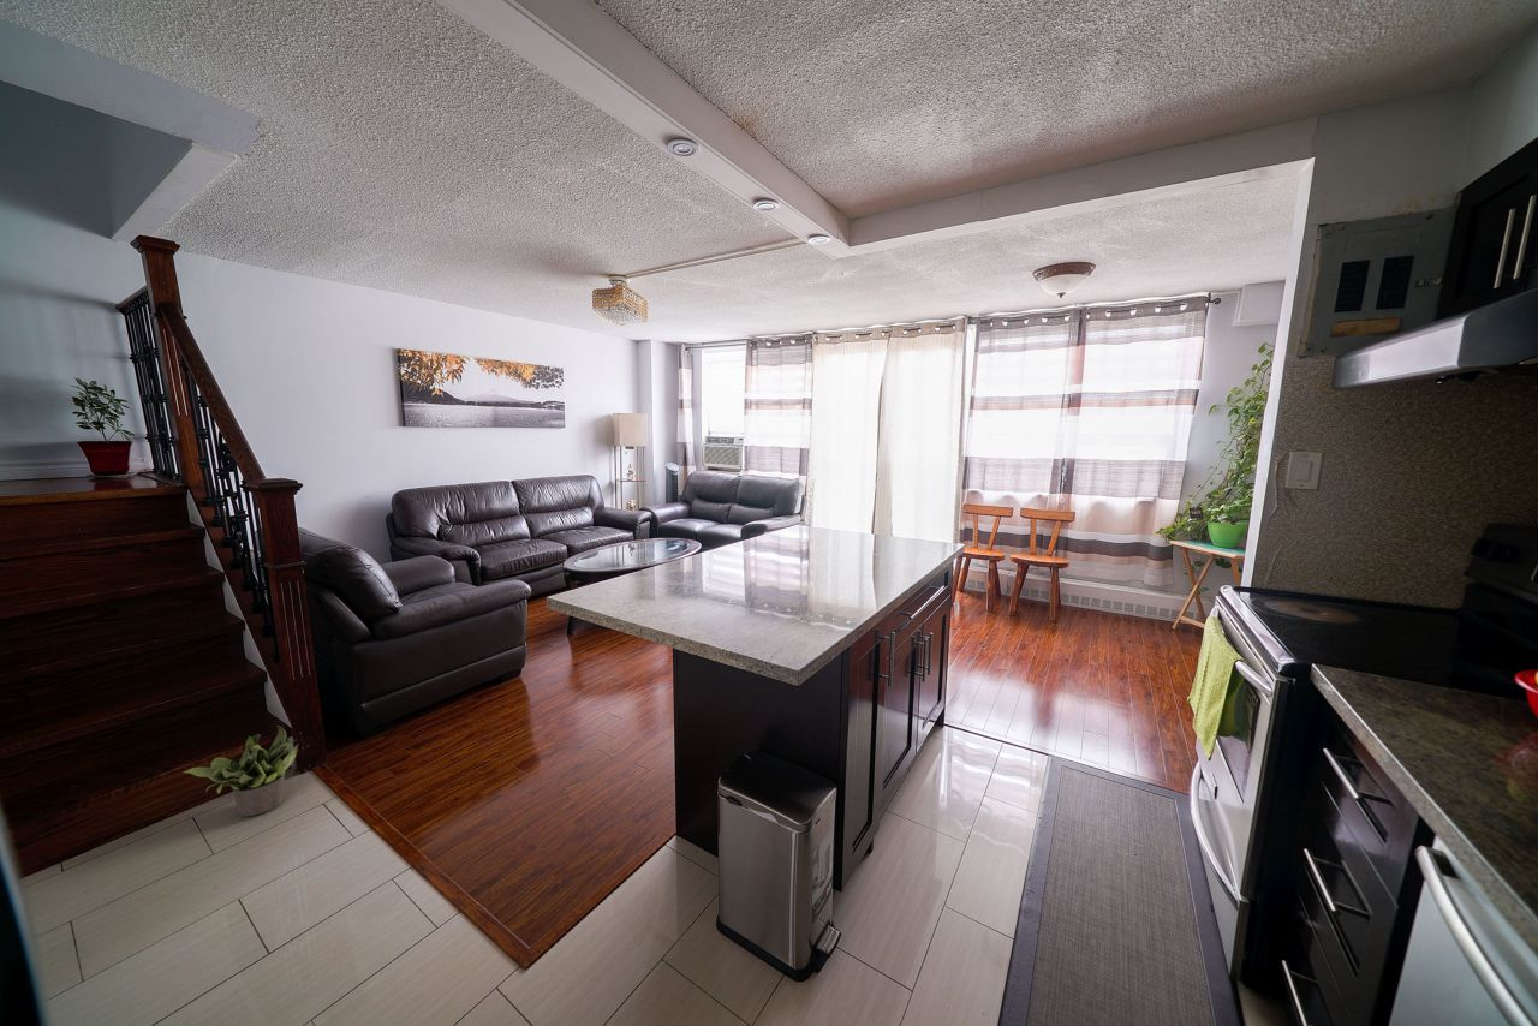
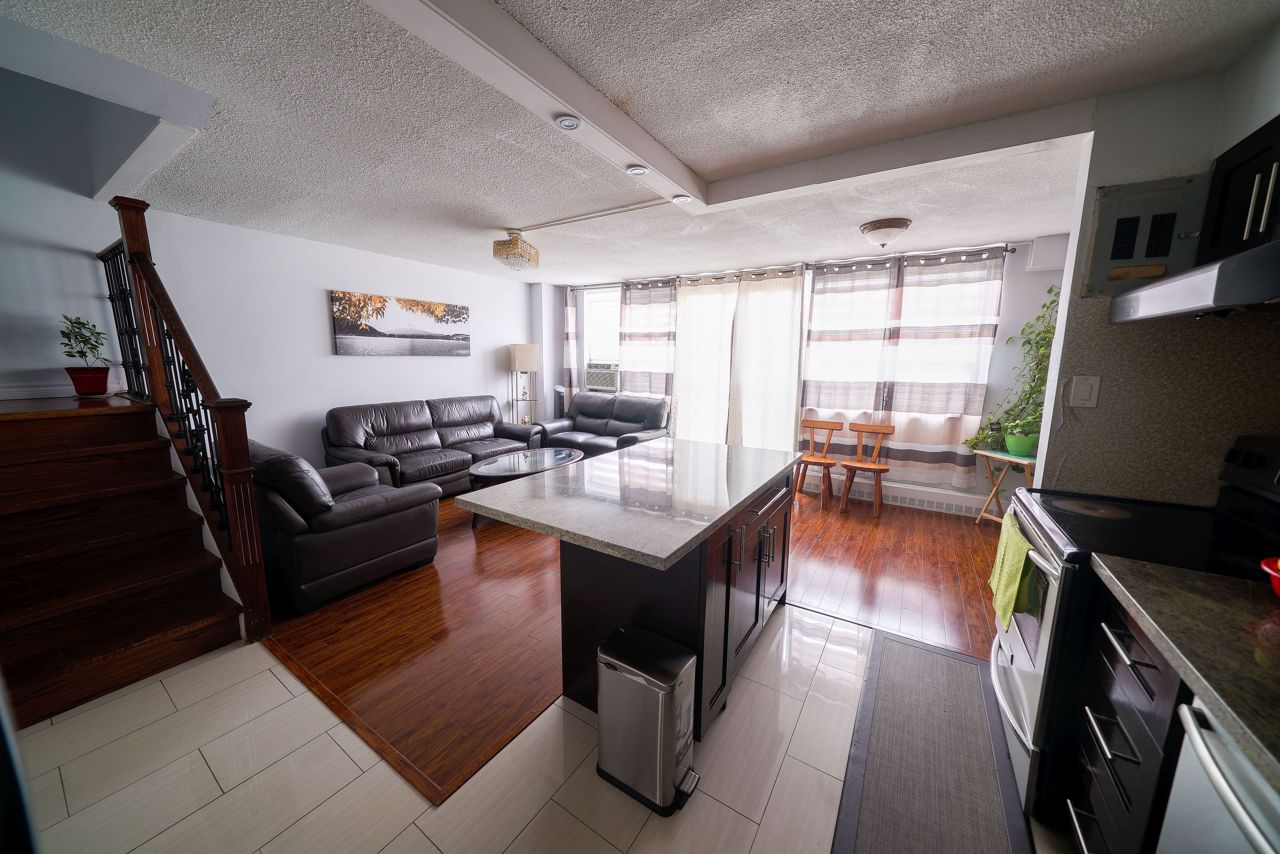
- potted plant [183,724,300,817]
